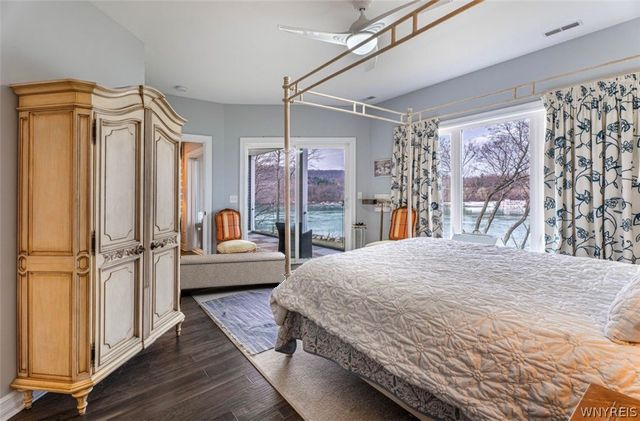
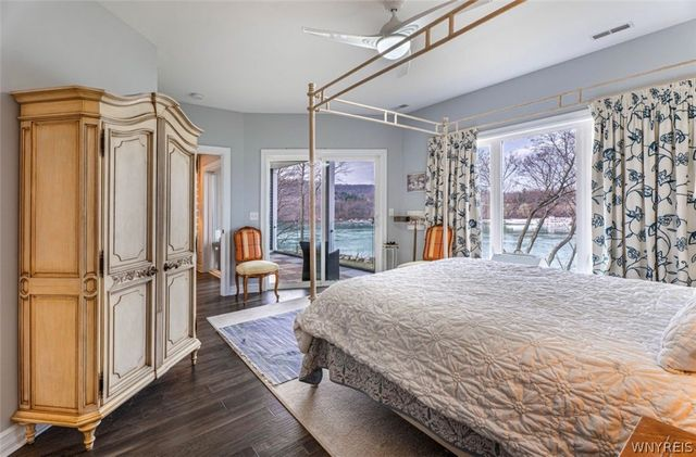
- bench [180,251,286,290]
